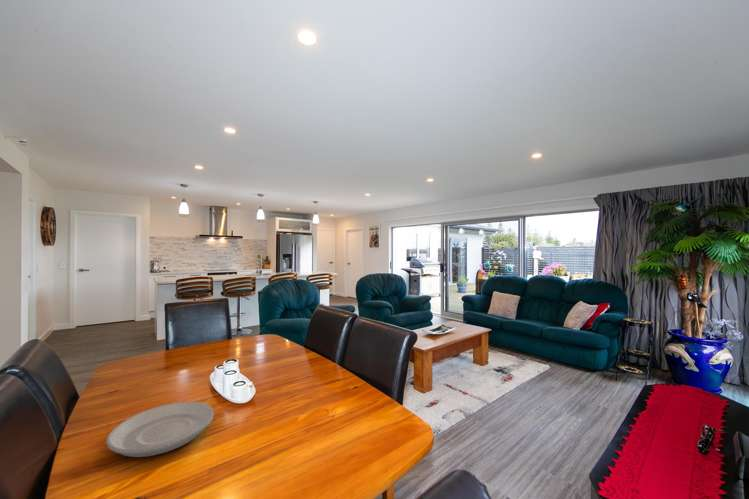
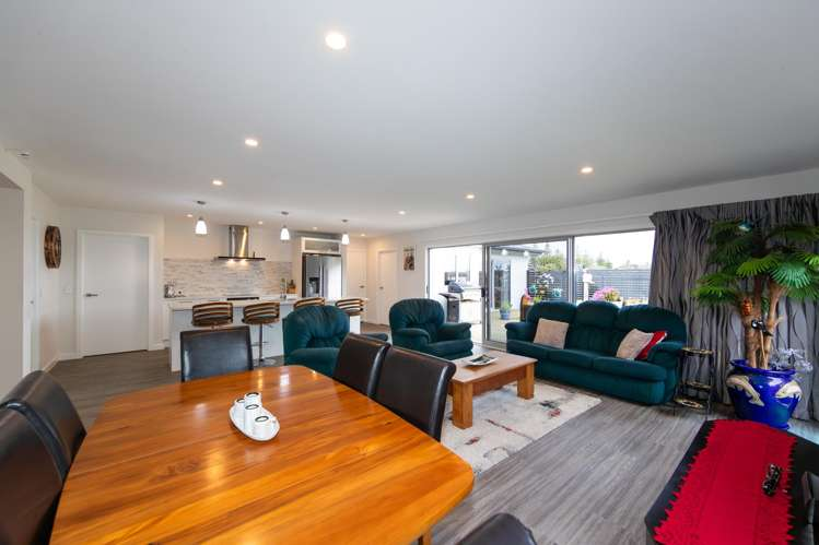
- plate [105,401,215,458]
